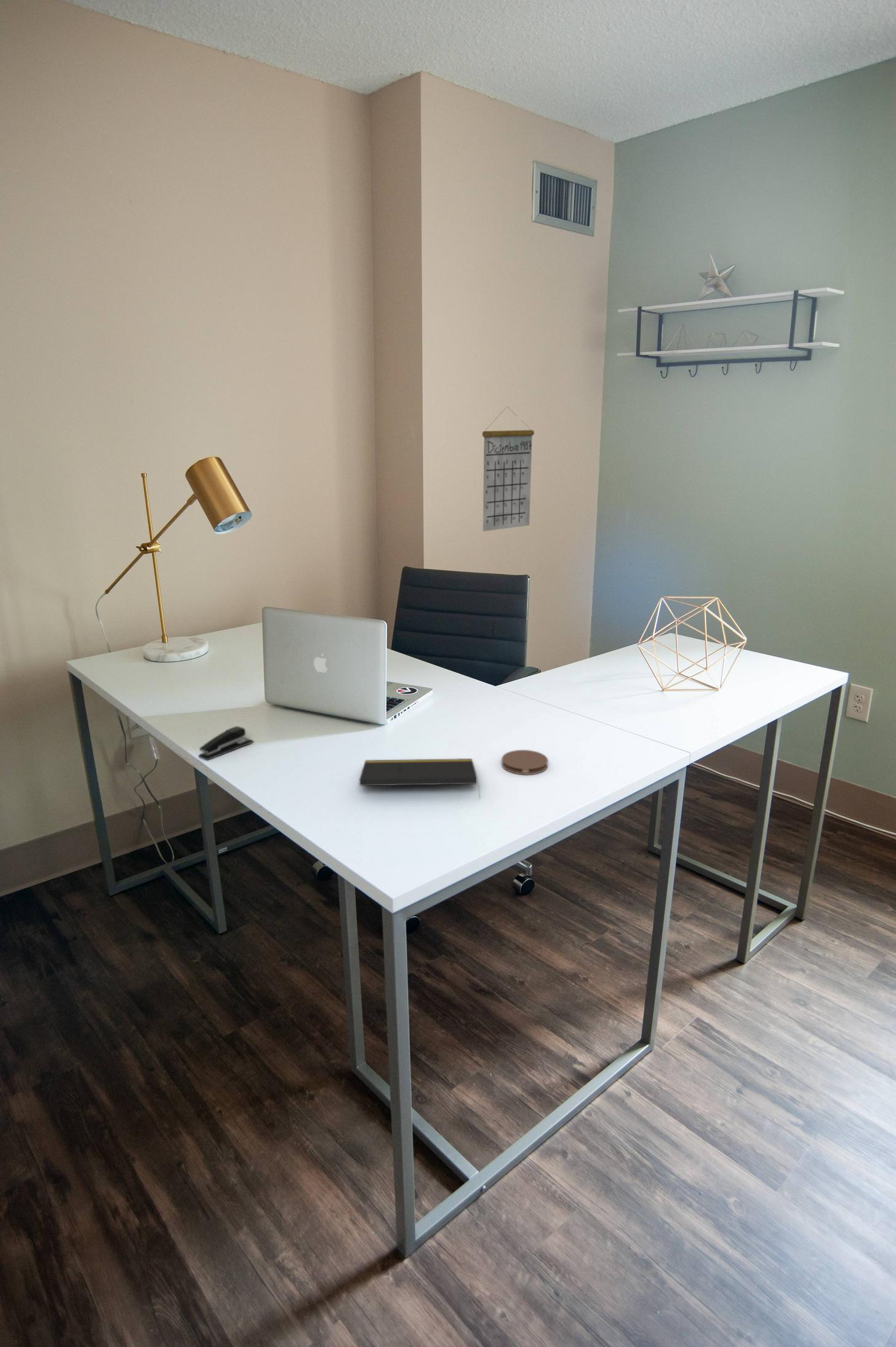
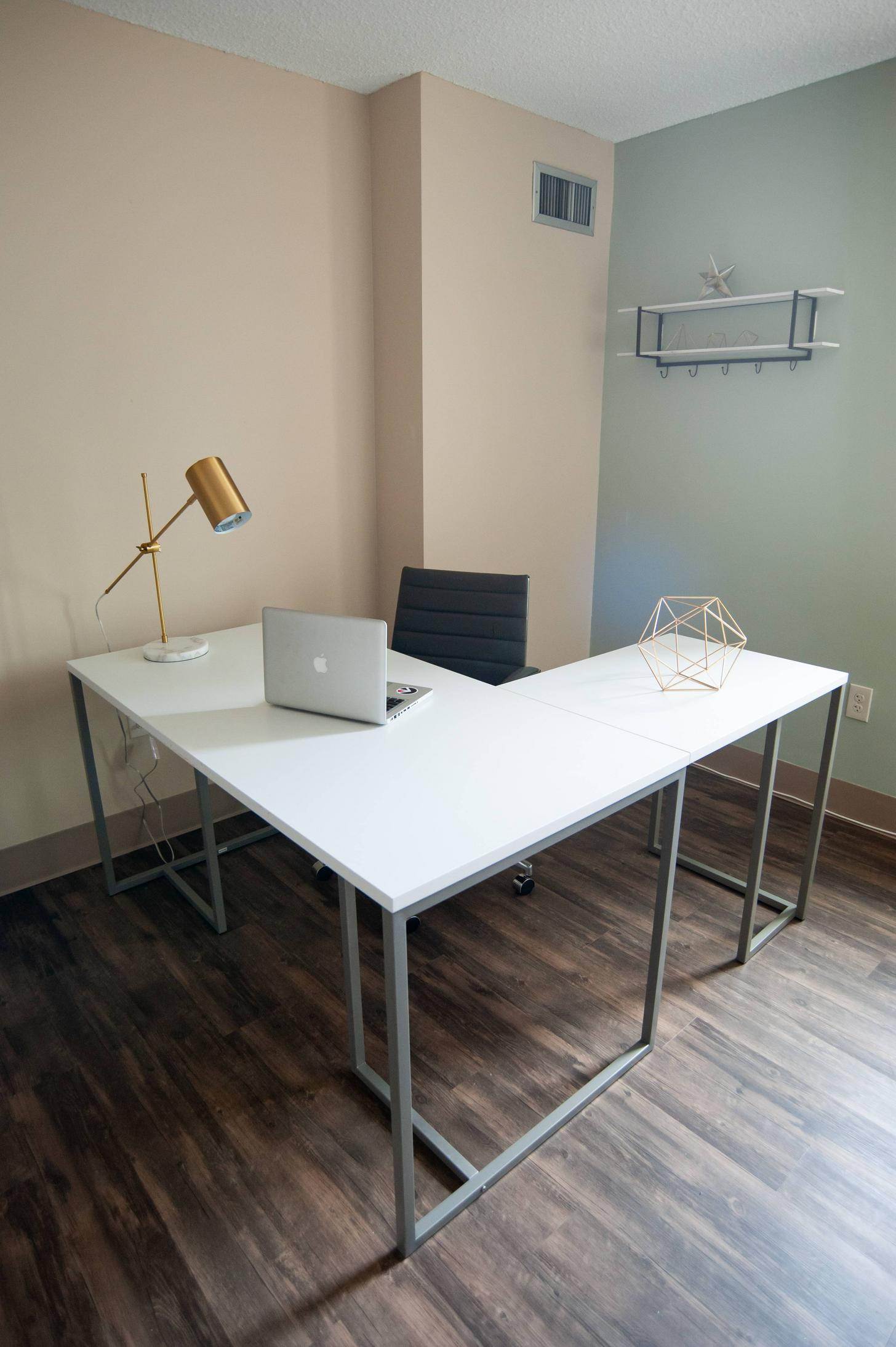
- notepad [359,758,481,799]
- stapler [198,726,254,761]
- calendar [482,406,535,532]
- coaster [501,749,548,776]
